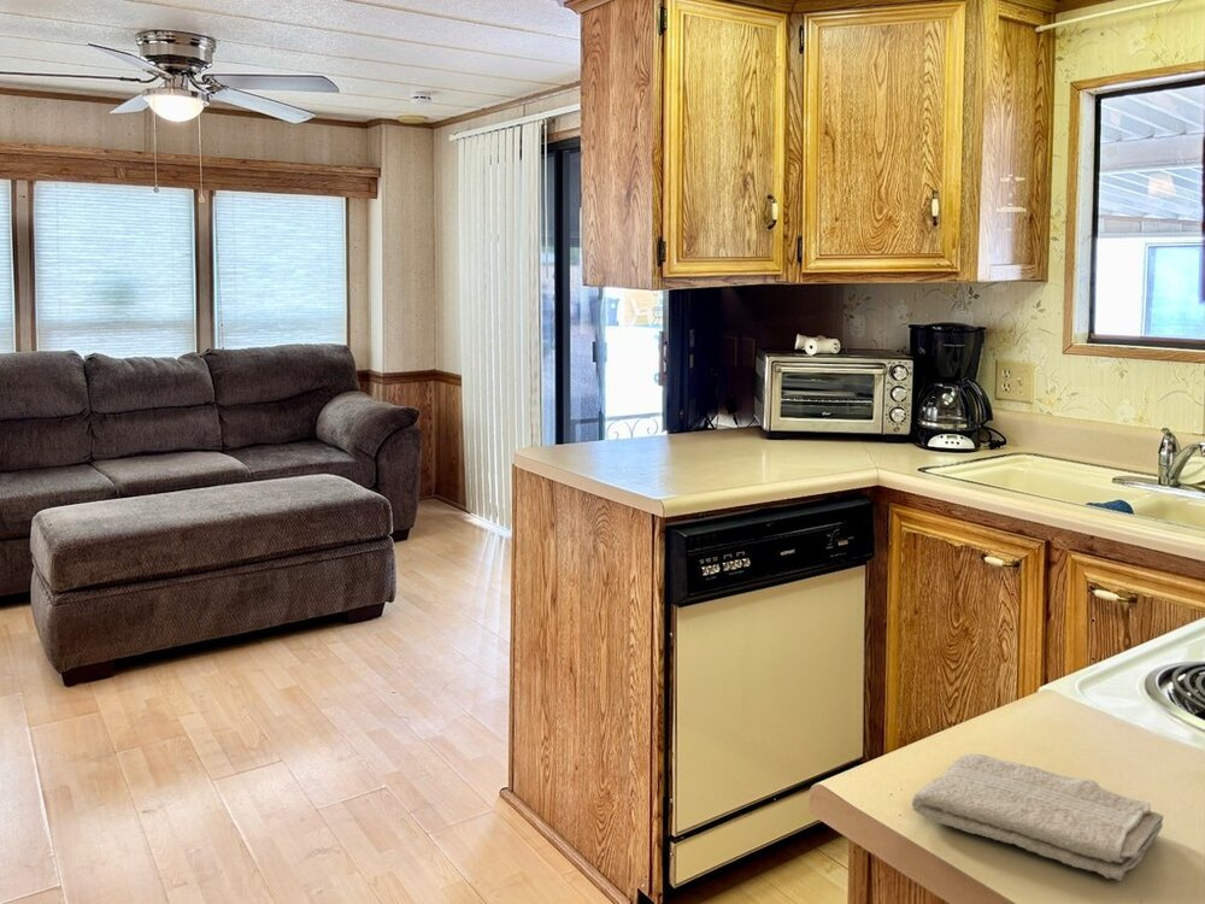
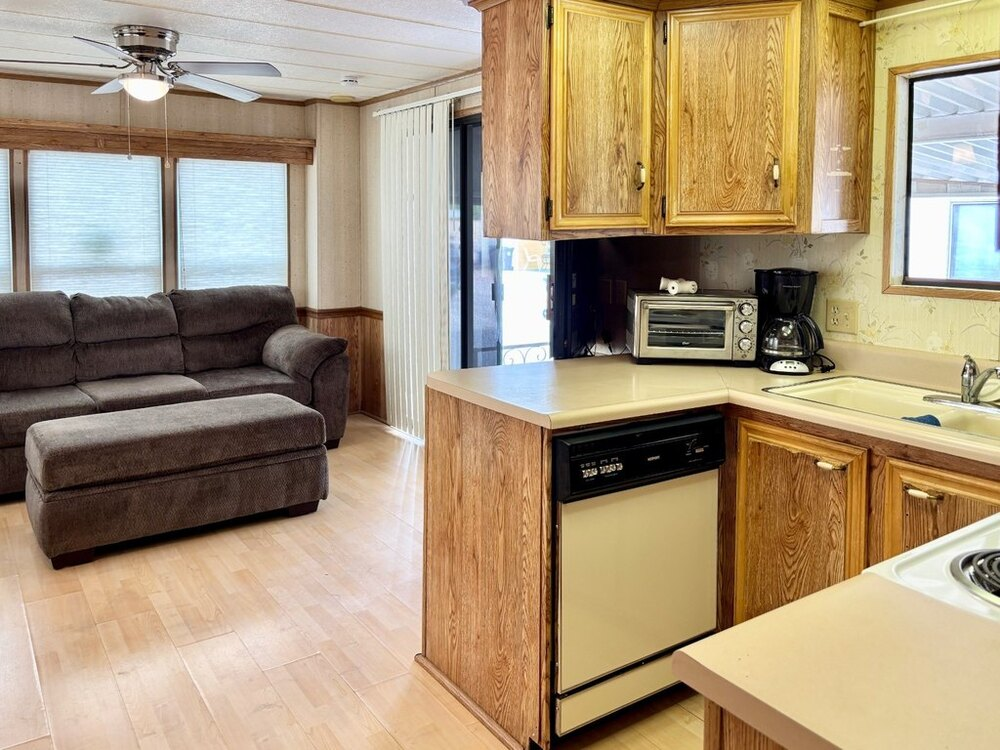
- washcloth [911,753,1165,881]
